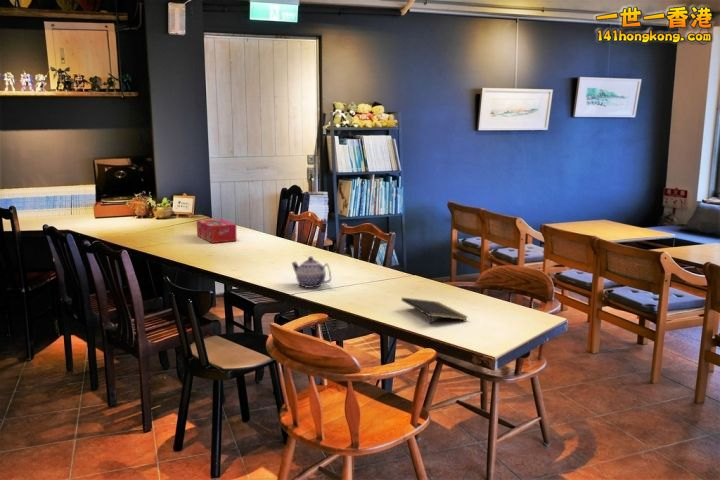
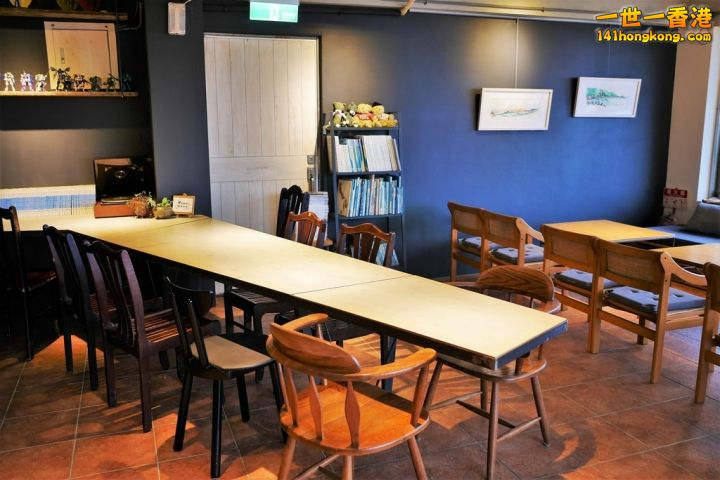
- teapot [291,256,332,289]
- notepad [400,296,469,326]
- tissue box [196,218,238,244]
